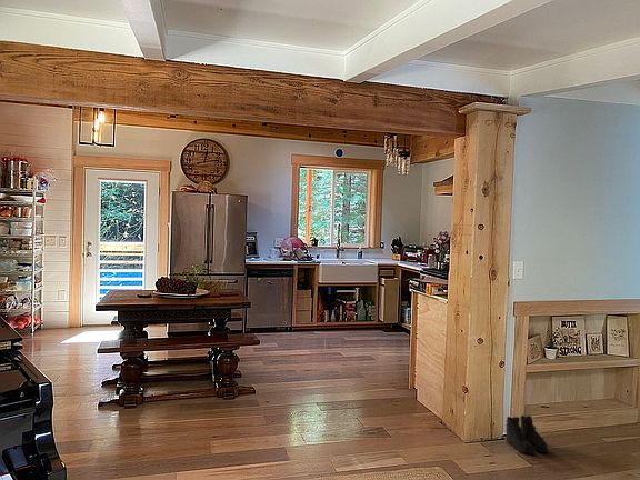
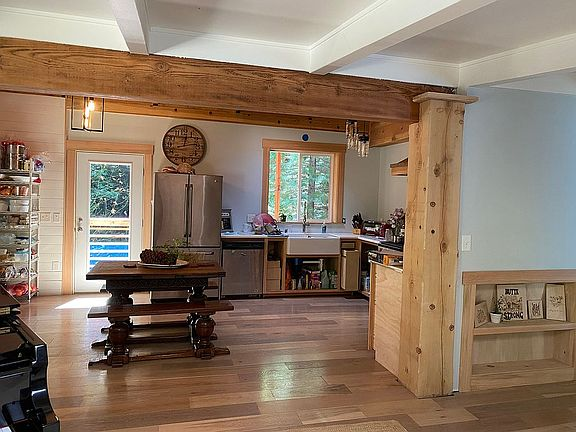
- boots [504,414,549,456]
